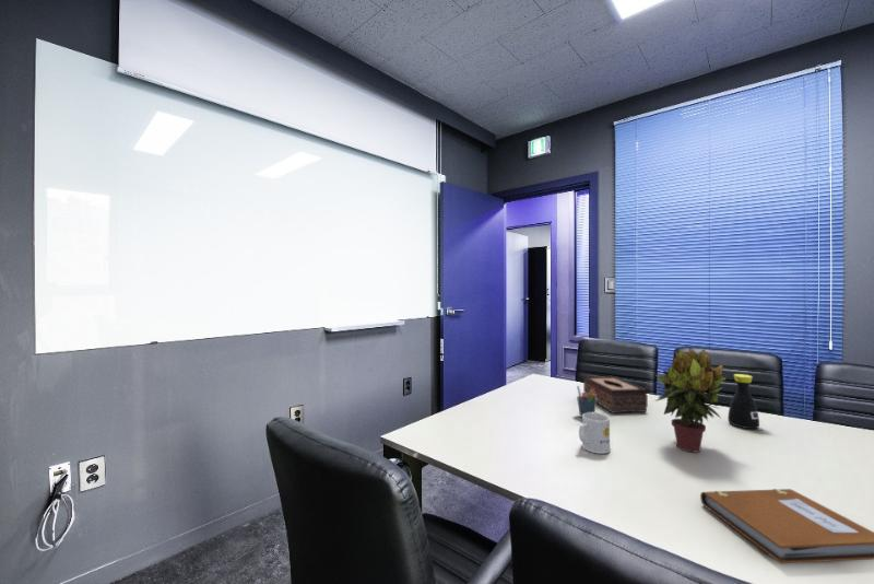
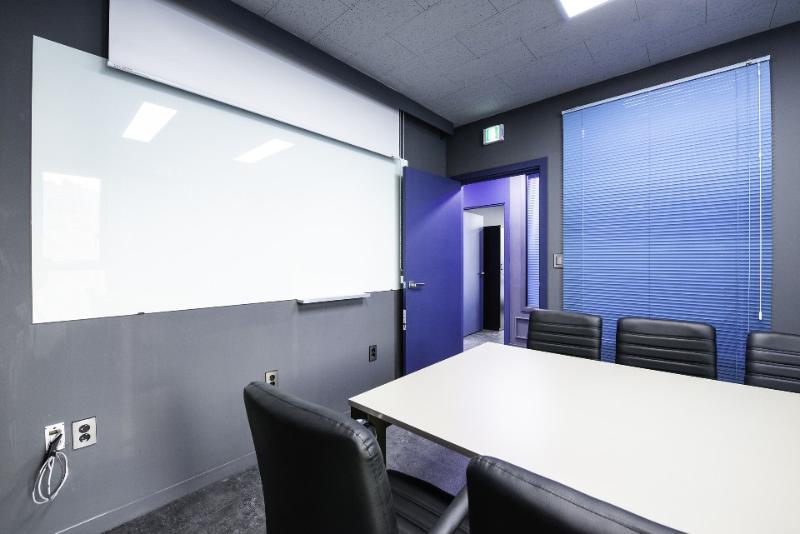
- pen holder [576,385,598,419]
- potted plant [653,347,728,453]
- bottle [727,373,760,430]
- mug [578,412,612,455]
- tissue box [582,375,649,414]
- notebook [699,488,874,564]
